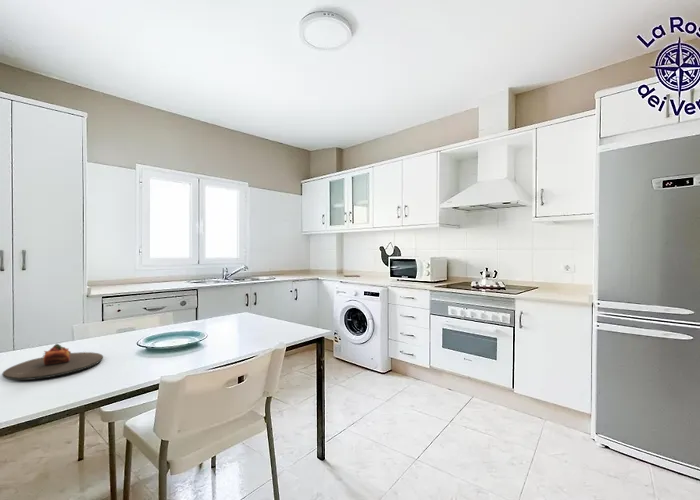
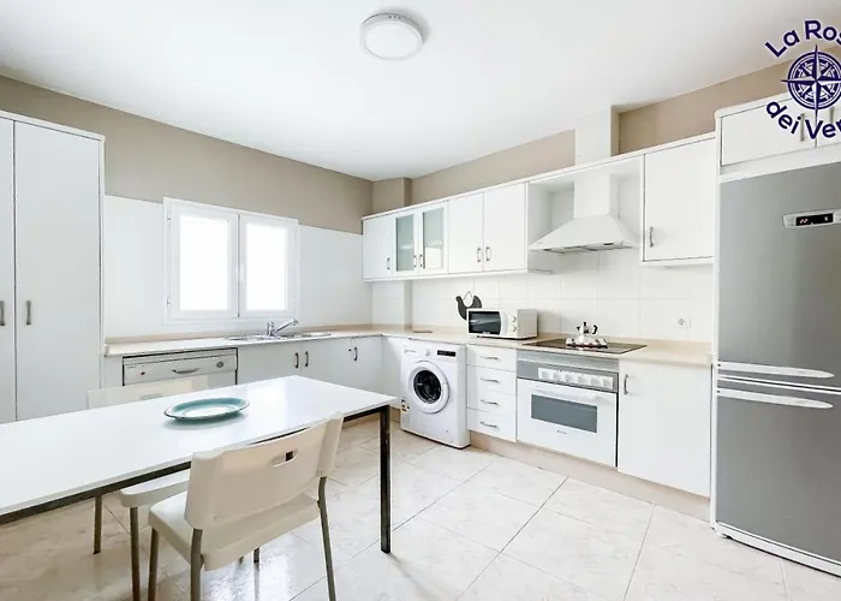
- plate [2,343,104,381]
